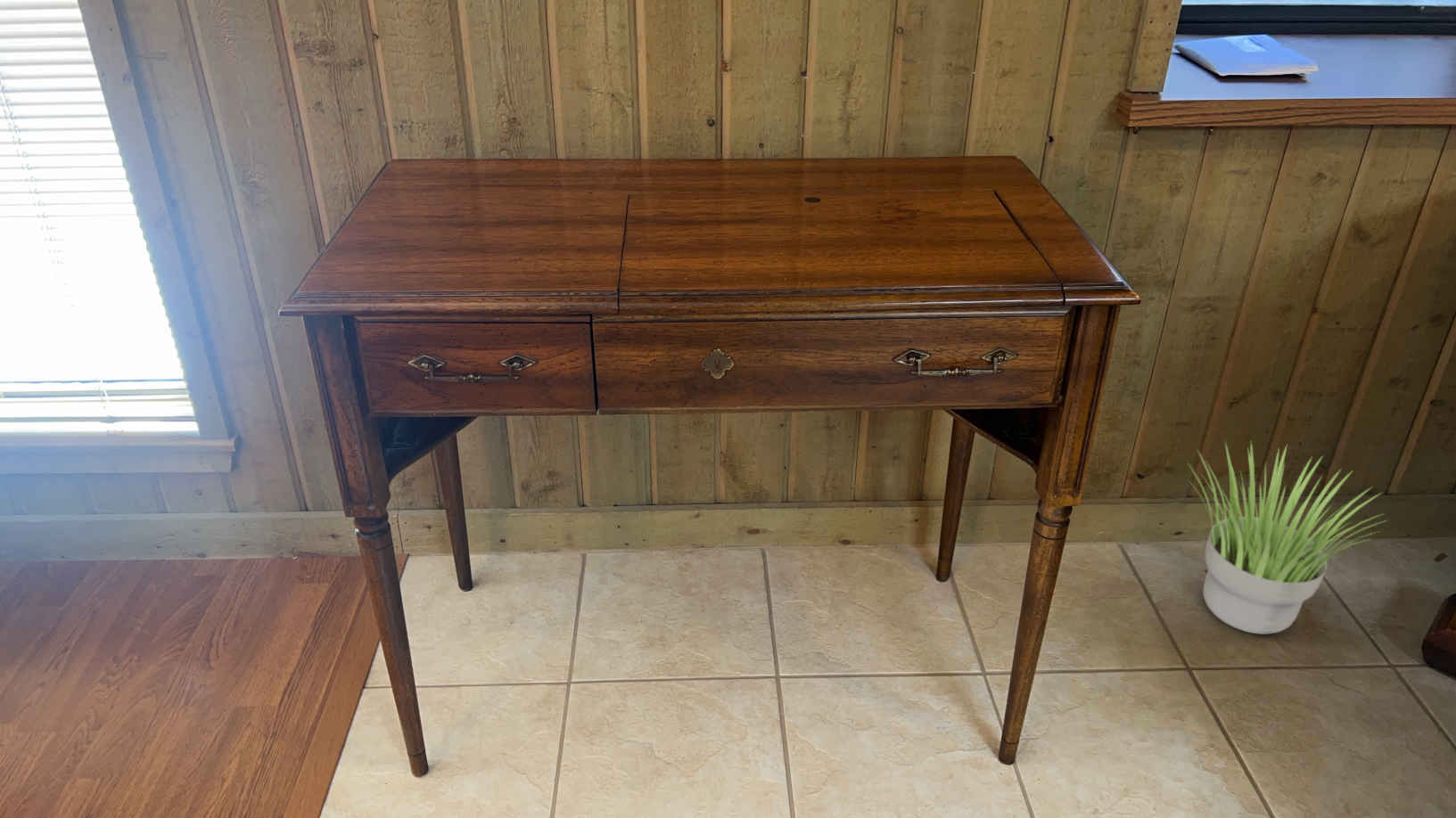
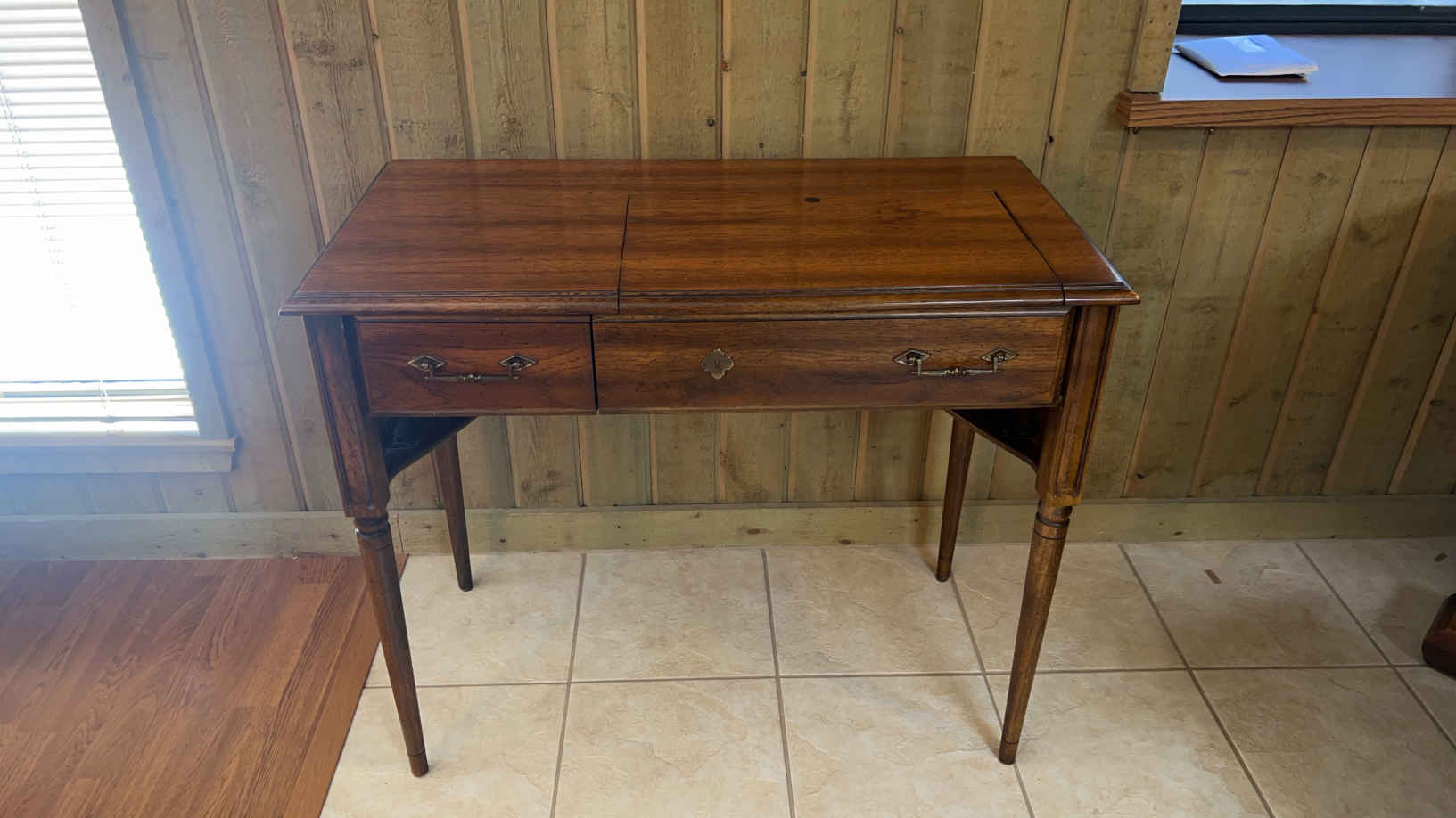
- potted plant [1188,441,1387,635]
